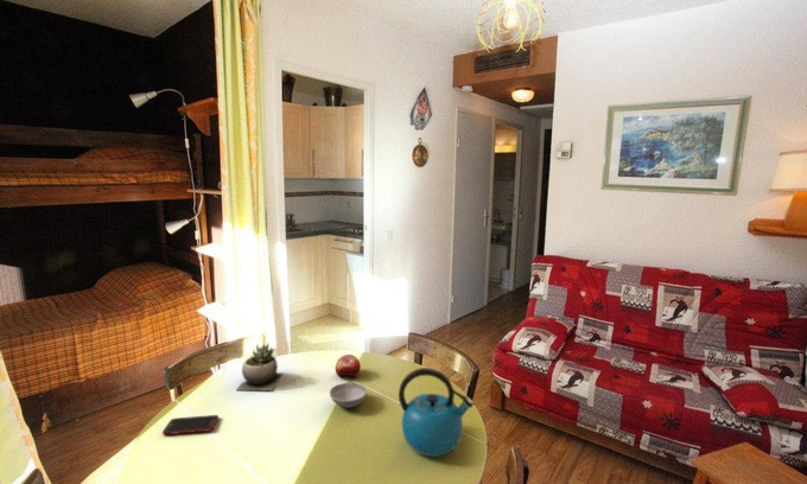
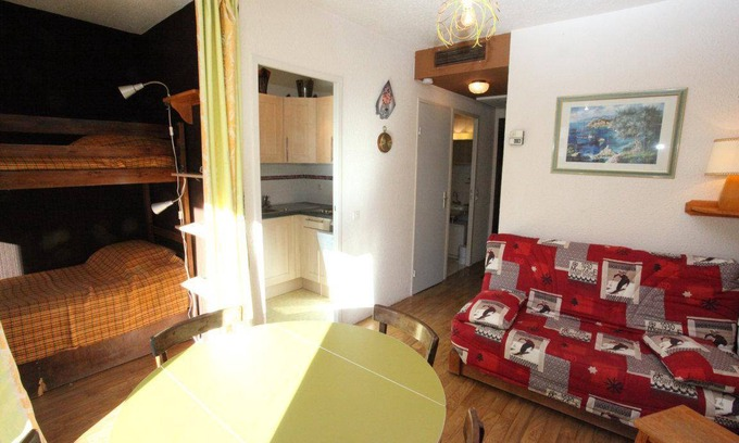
- bowl [329,381,368,409]
- cell phone [161,414,220,435]
- succulent plant [235,343,284,391]
- kettle [398,367,475,458]
- fruit [335,354,362,377]
